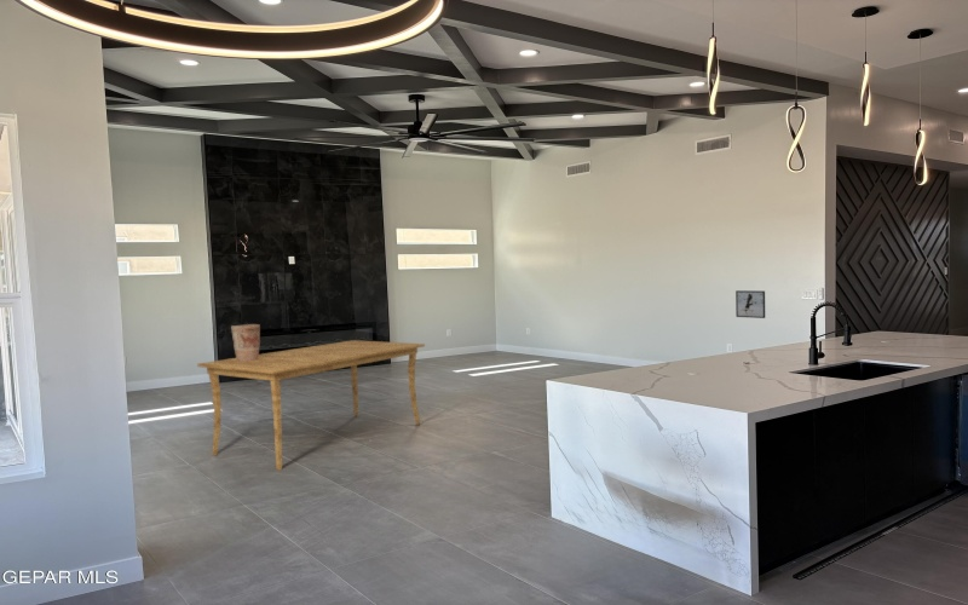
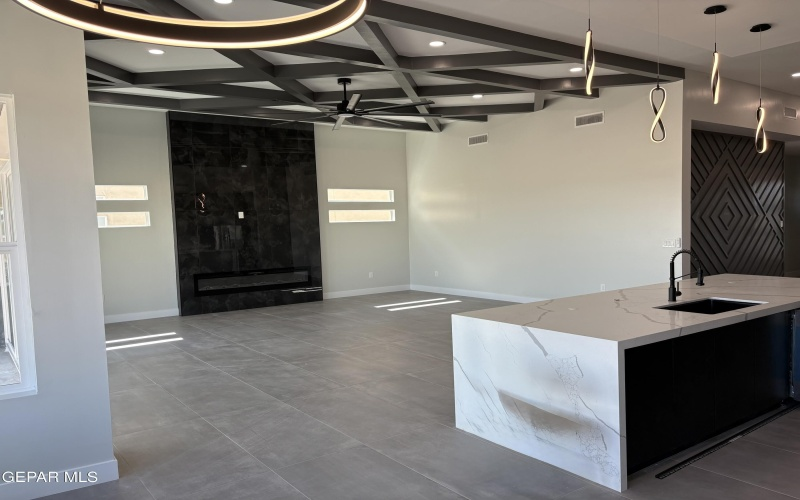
- ceramic vessel [230,323,261,362]
- dining table [196,339,426,471]
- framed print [734,289,766,319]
